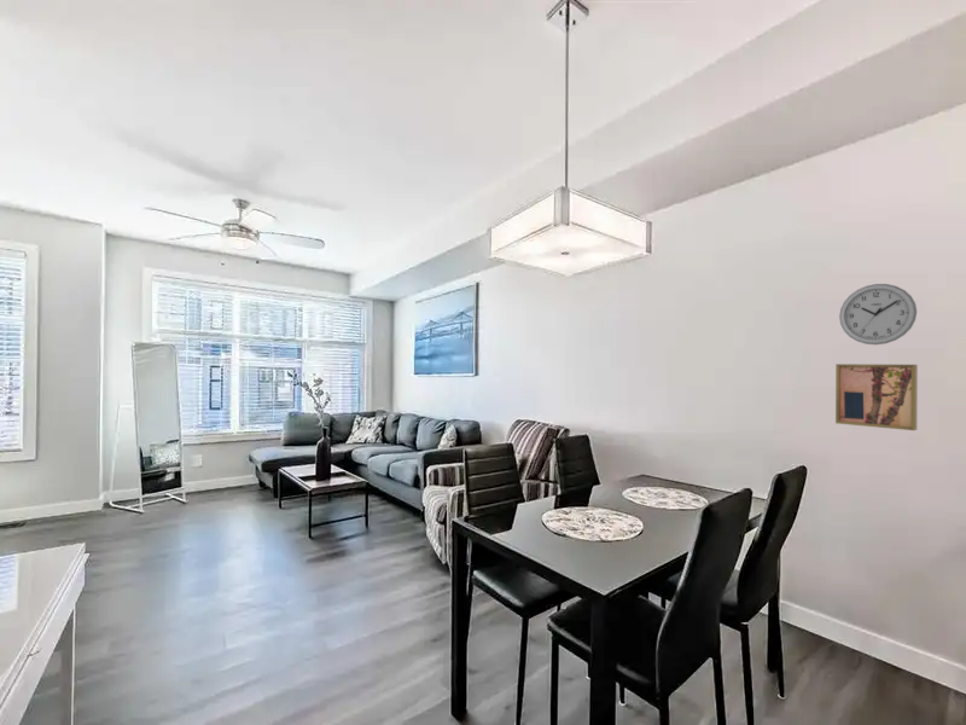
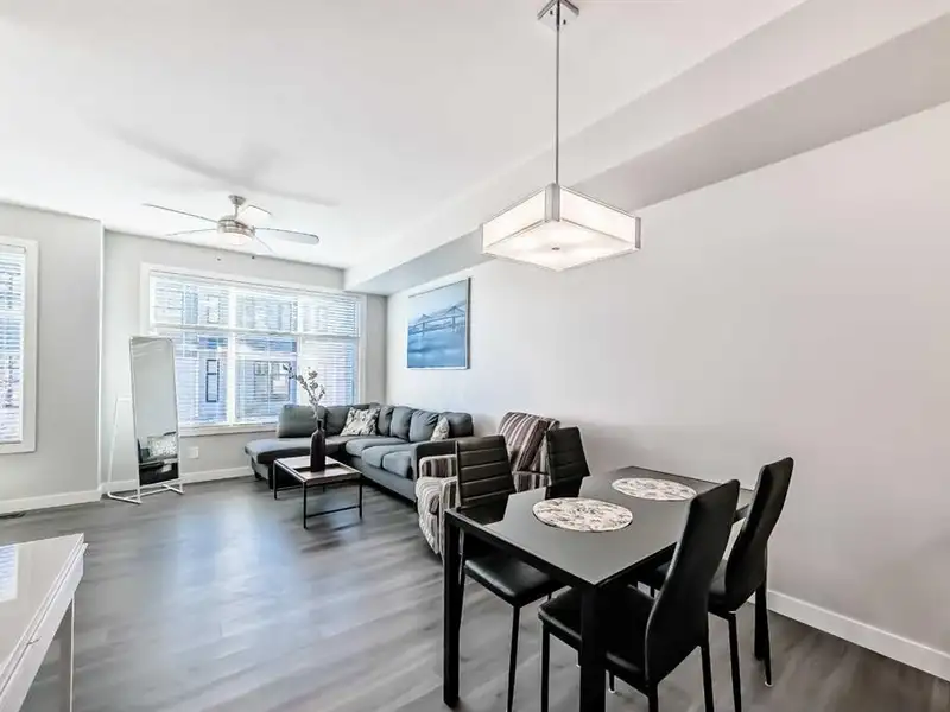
- wall art [834,362,919,431]
- wall clock [838,283,918,346]
